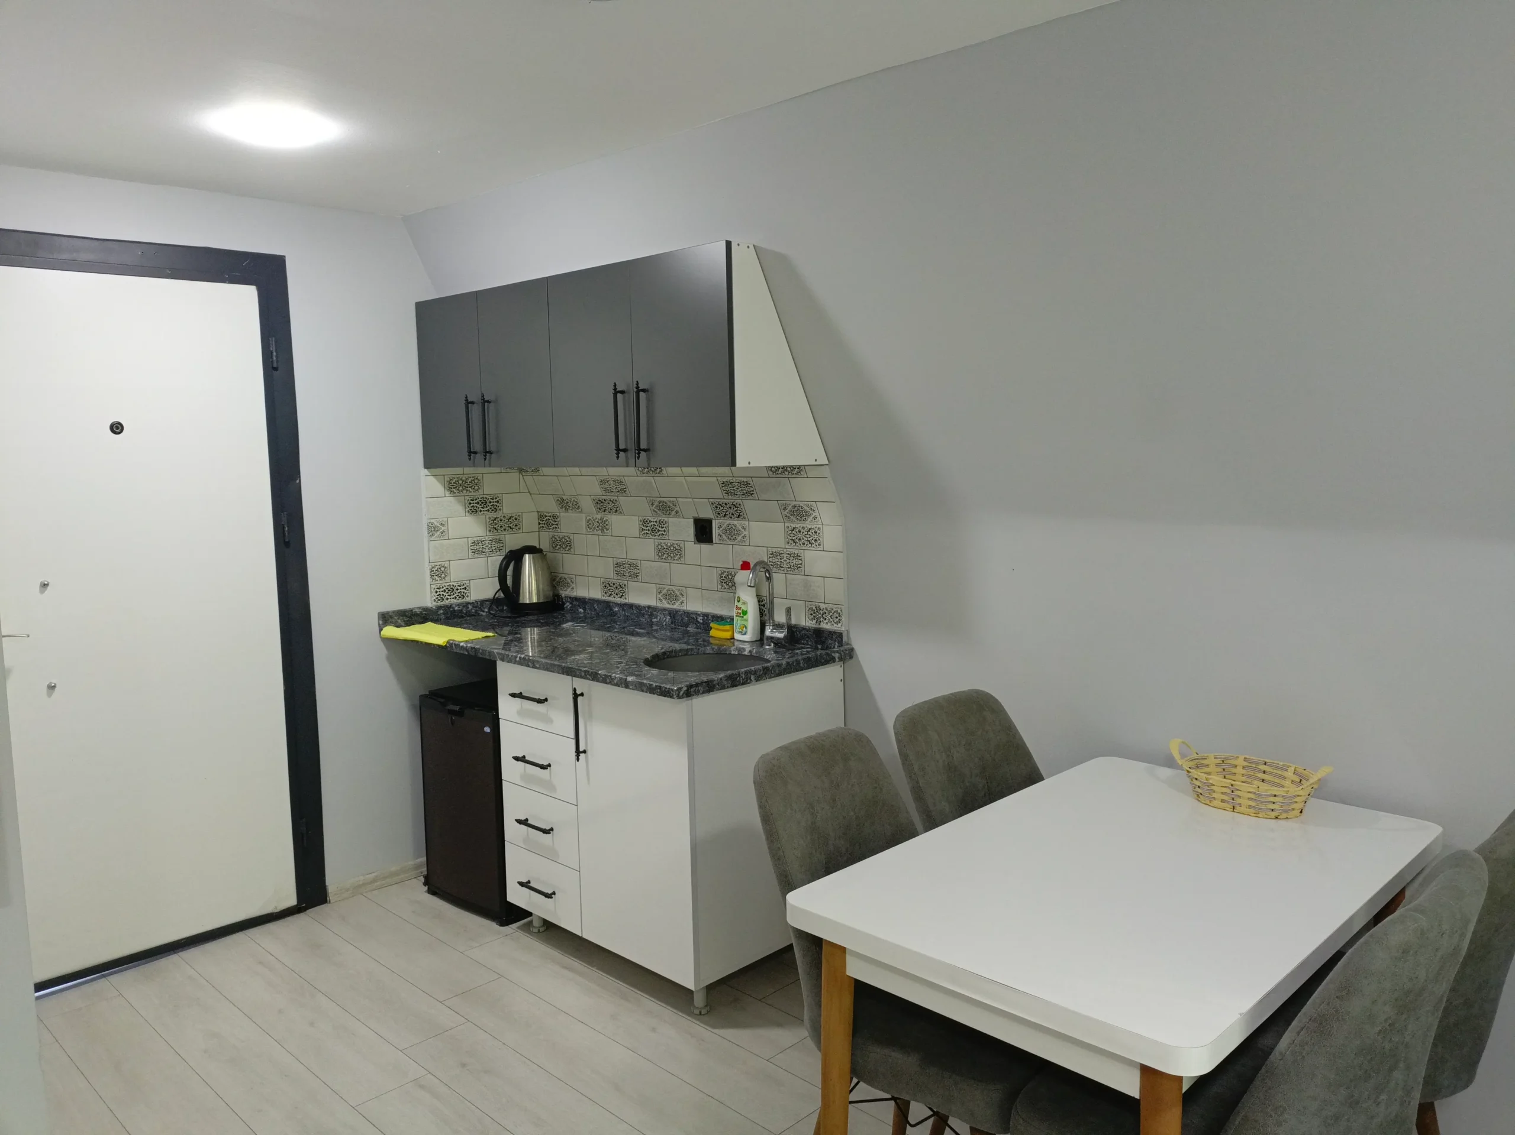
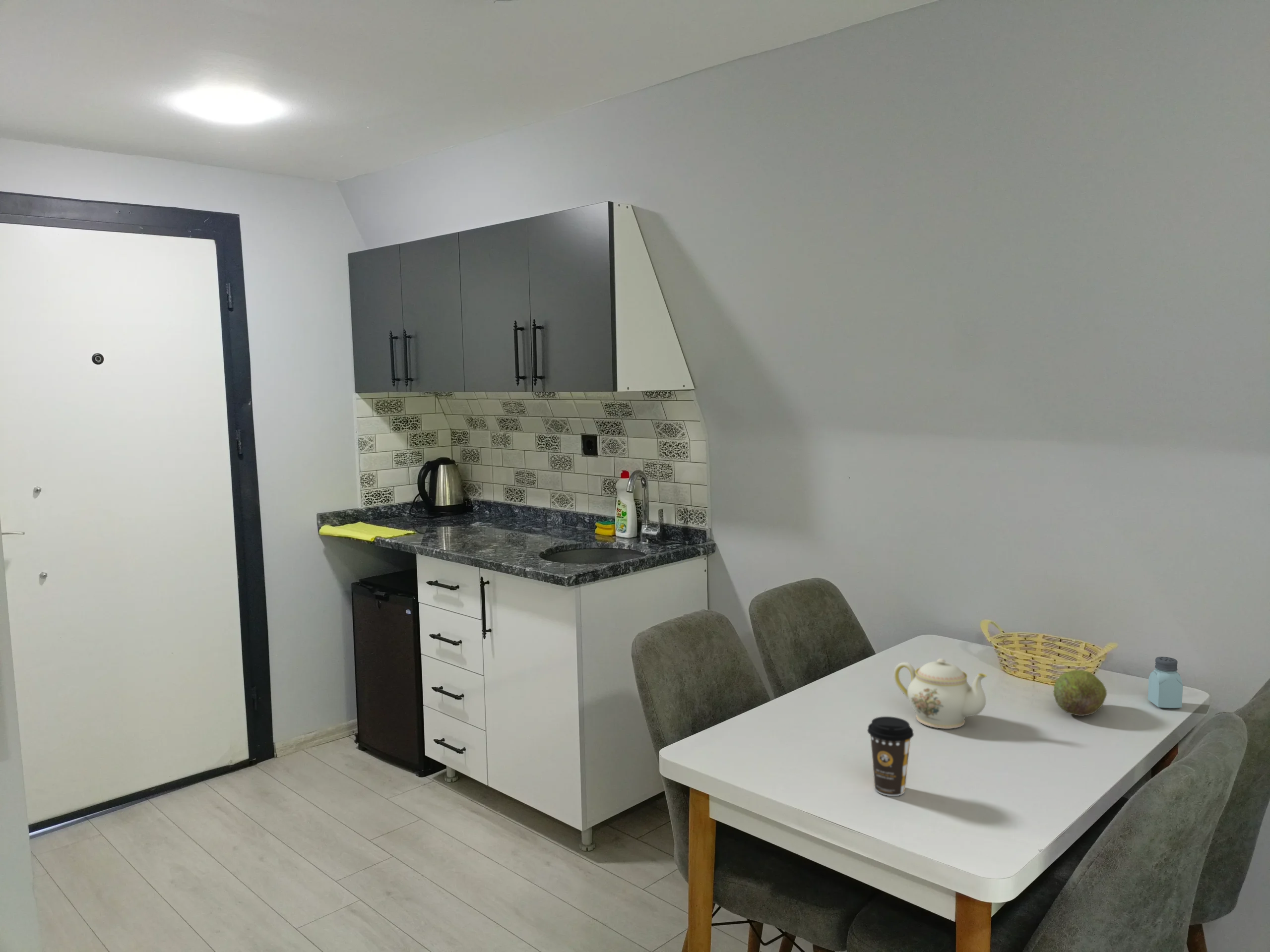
+ saltshaker [1147,656,1183,709]
+ coffee cup [867,716,914,796]
+ fruit [1053,669,1107,716]
+ teapot [893,658,987,729]
